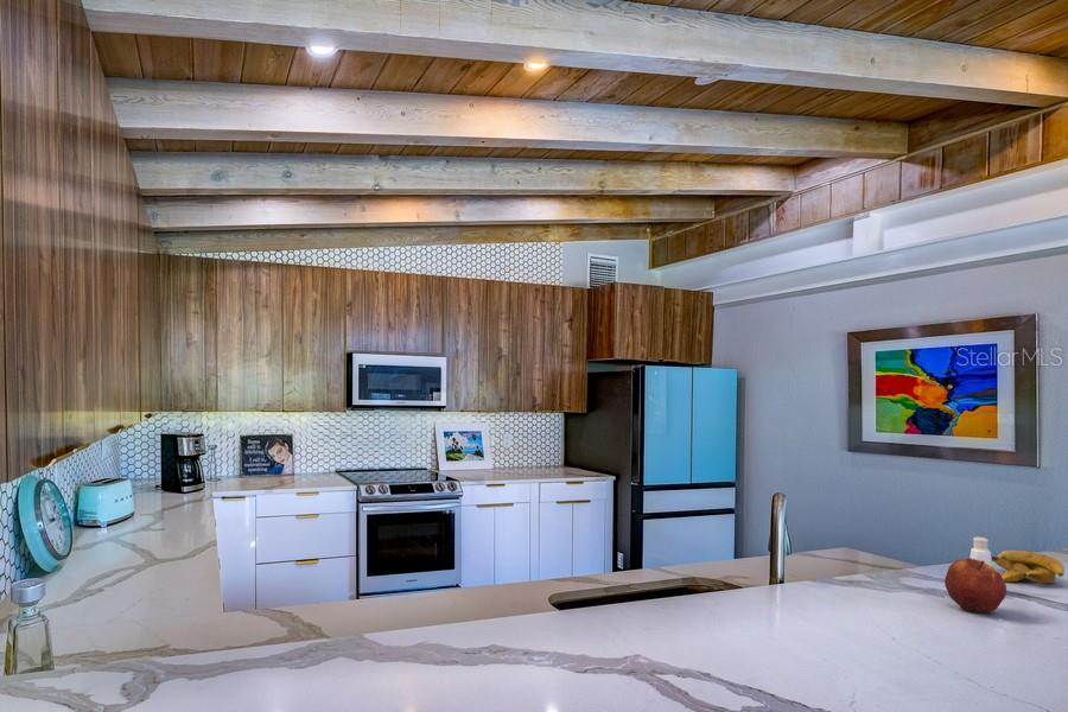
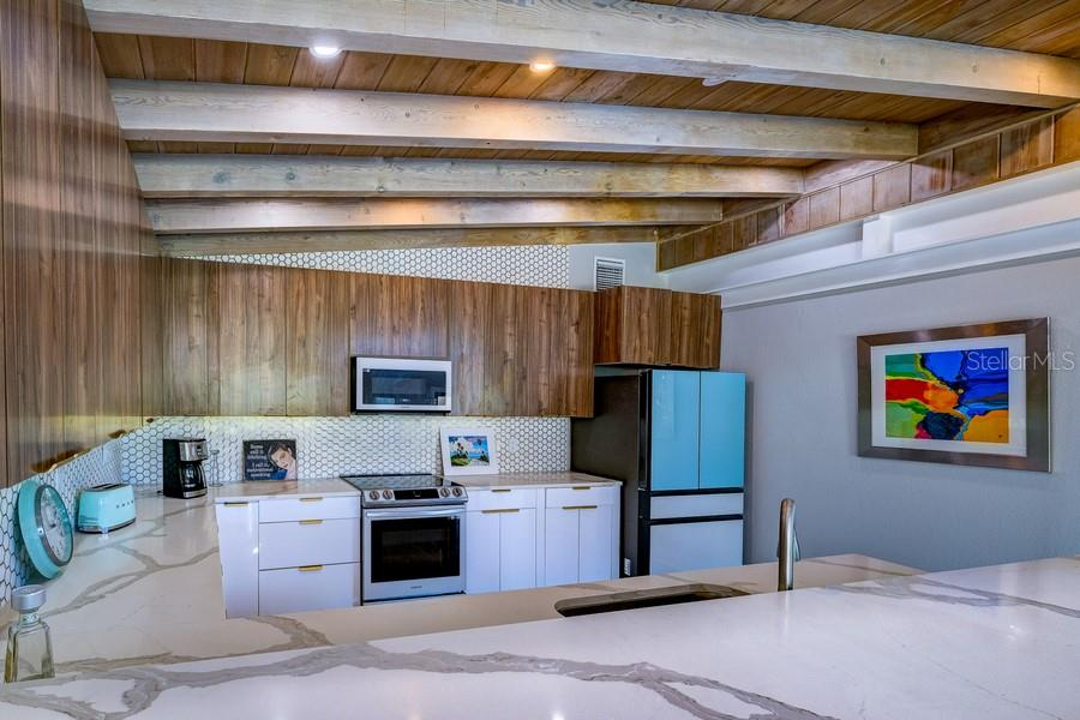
- apple [943,557,1007,614]
- banana [991,549,1066,585]
- pepper shaker [970,536,993,567]
